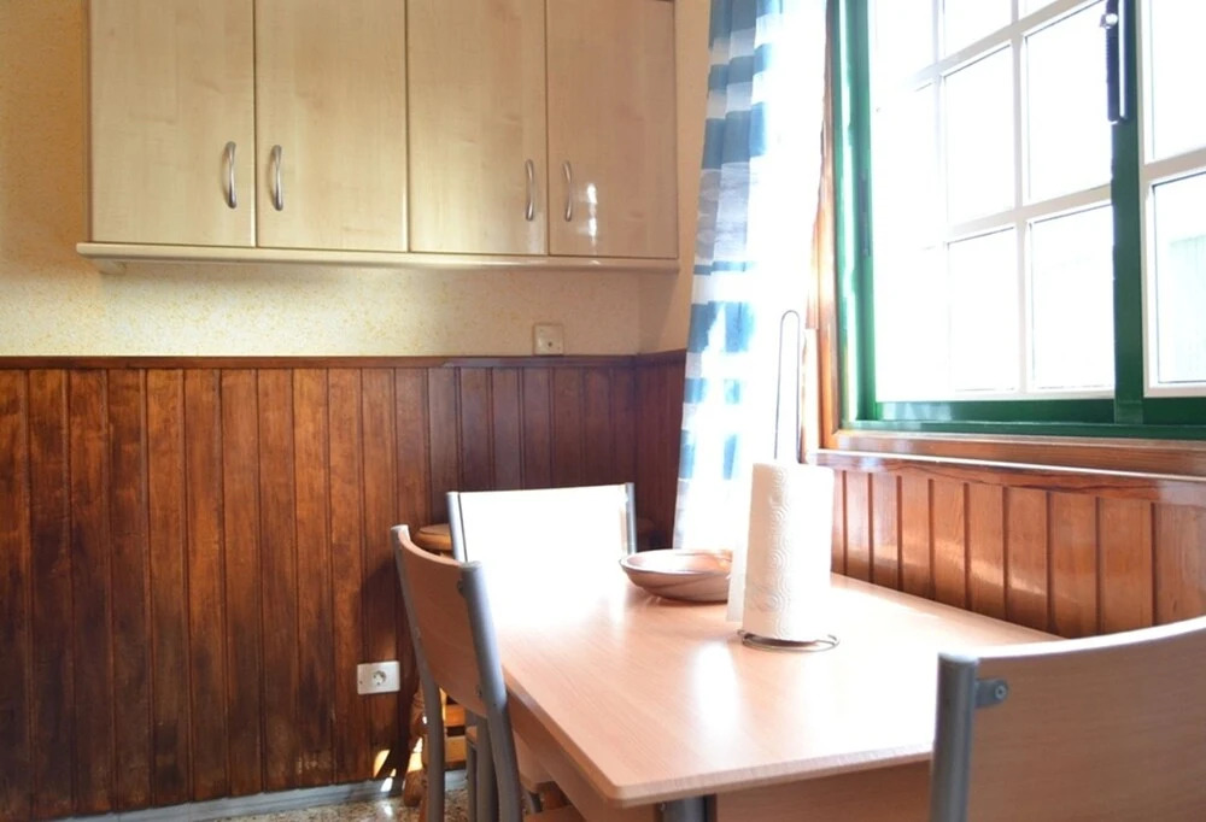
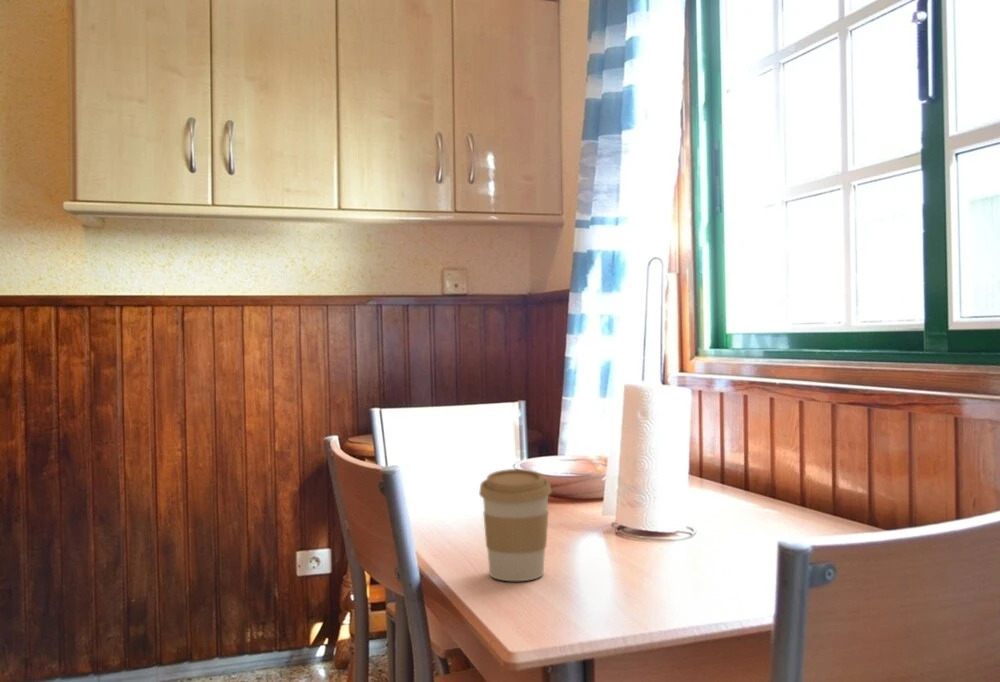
+ coffee cup [478,468,553,582]
